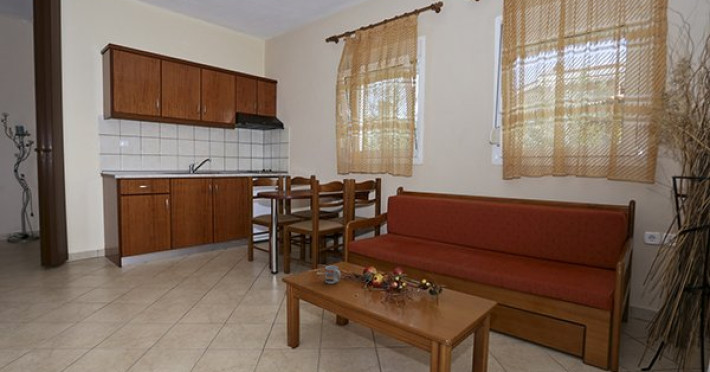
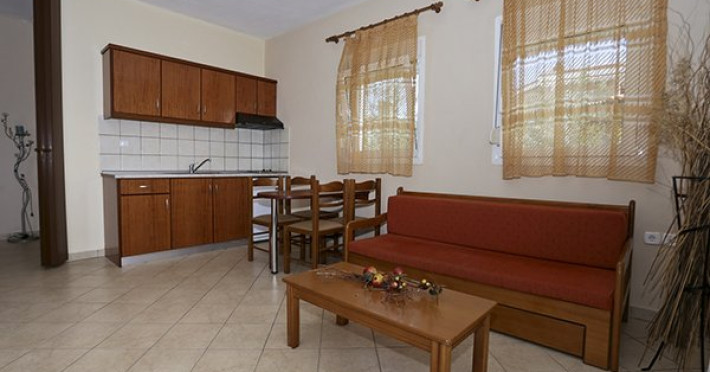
- cup [324,265,342,285]
